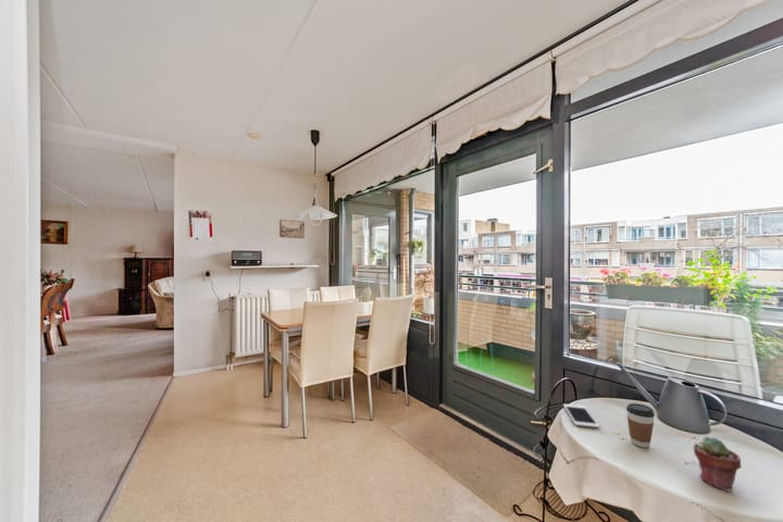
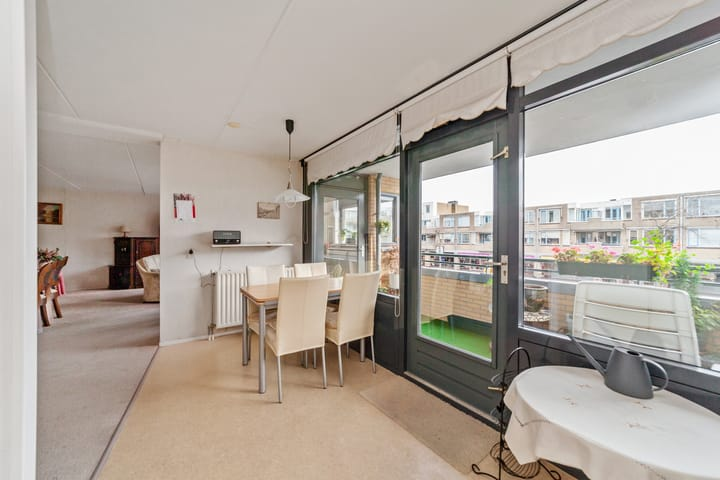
- cell phone [562,403,600,428]
- potted succulent [693,435,742,493]
- coffee cup [625,402,656,448]
